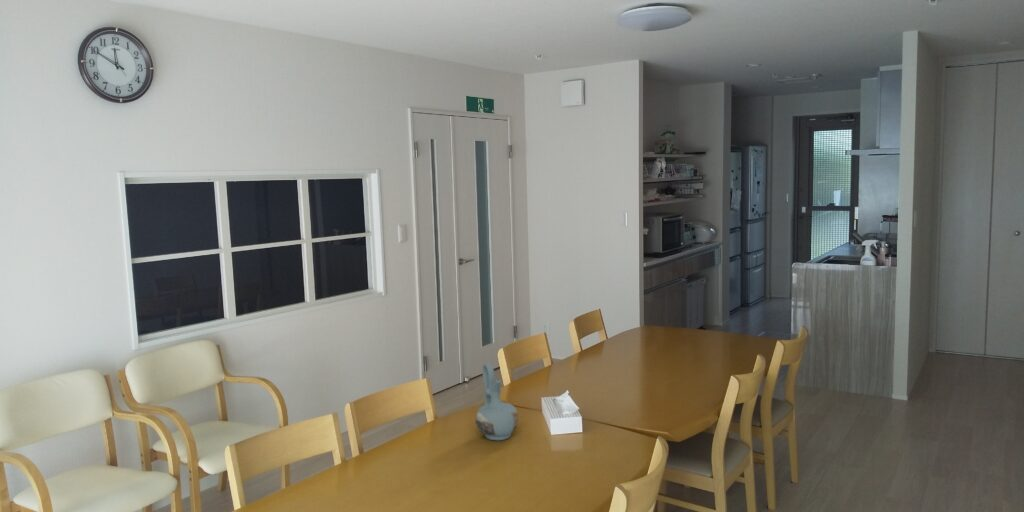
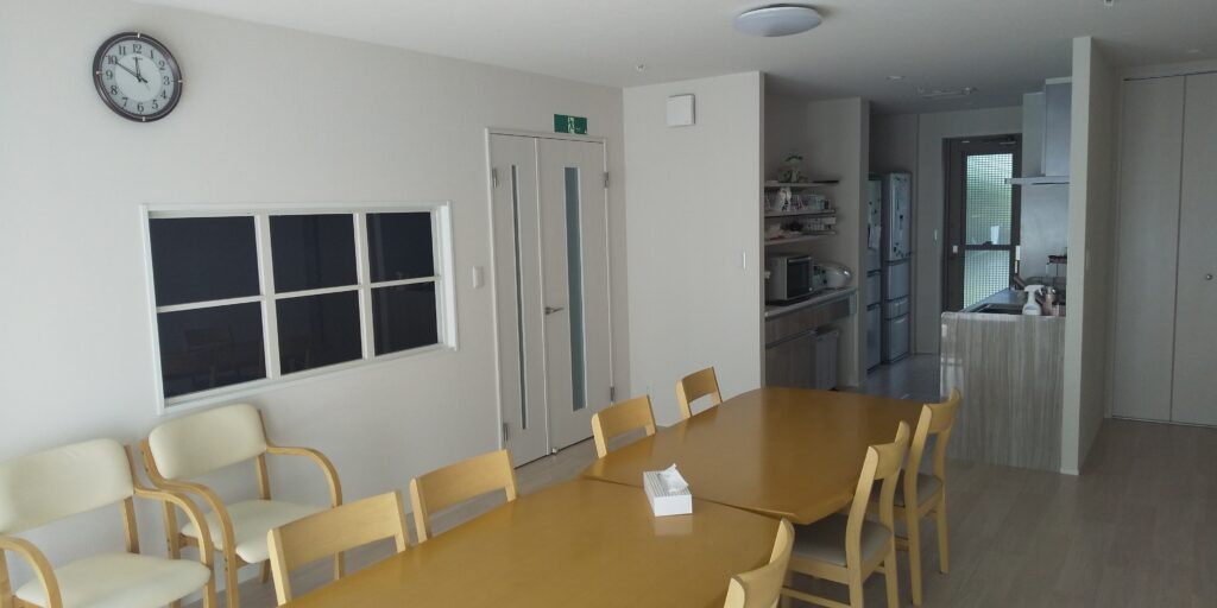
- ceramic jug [474,362,519,441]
